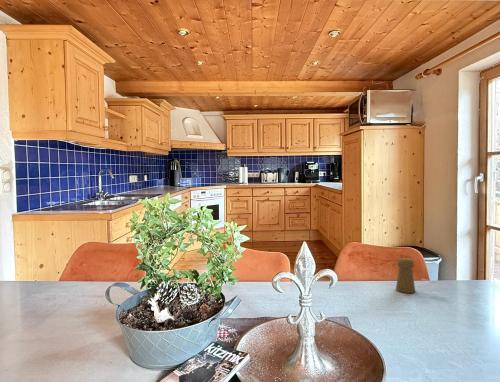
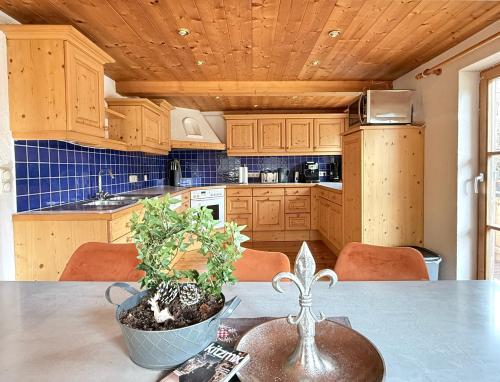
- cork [395,257,416,294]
